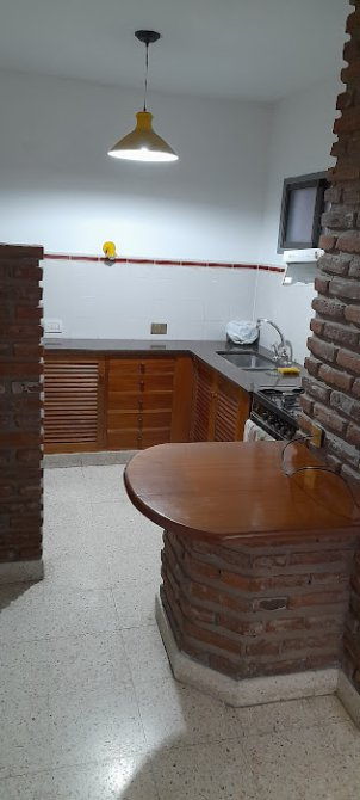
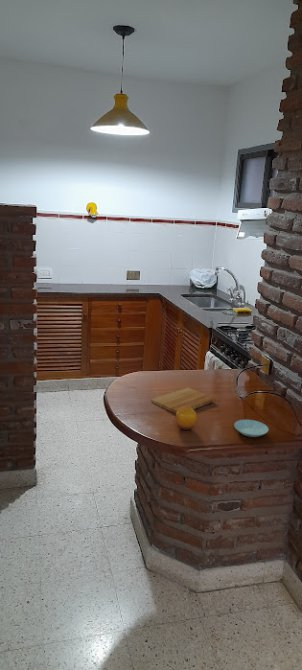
+ fruit [175,406,198,431]
+ cutting board [150,387,216,414]
+ saucer [233,419,269,438]
